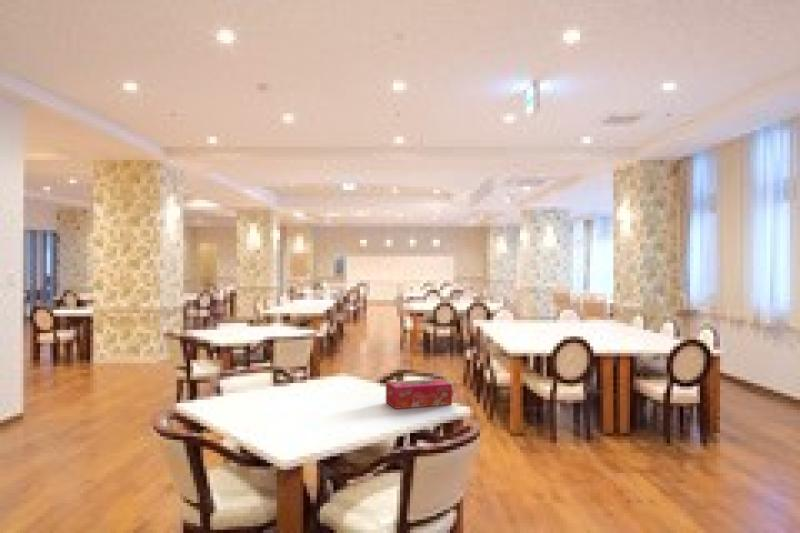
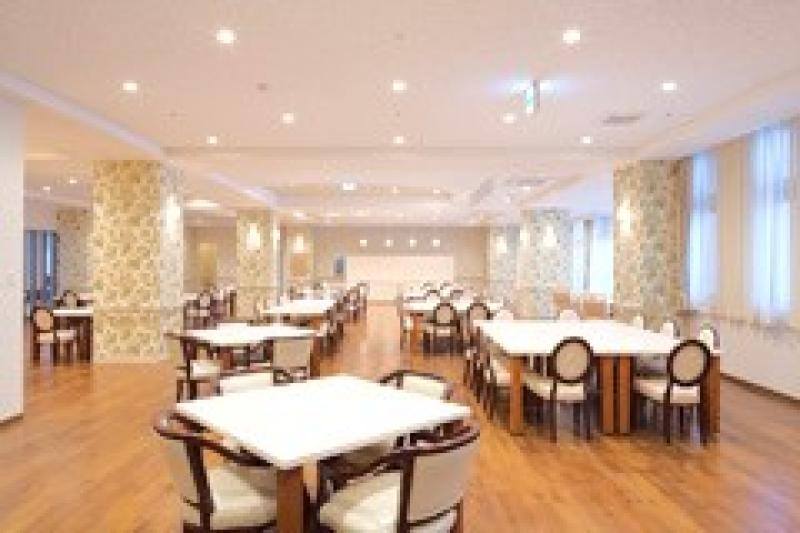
- tissue box [385,378,453,410]
